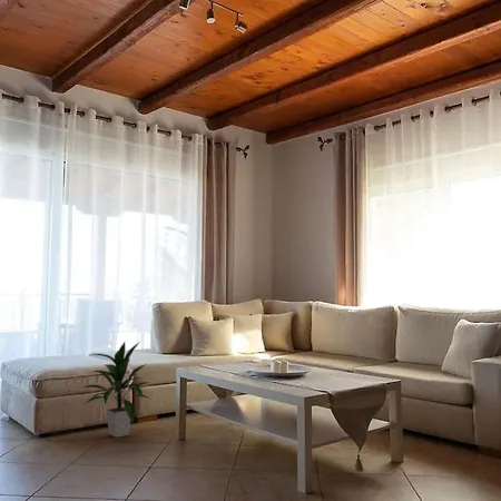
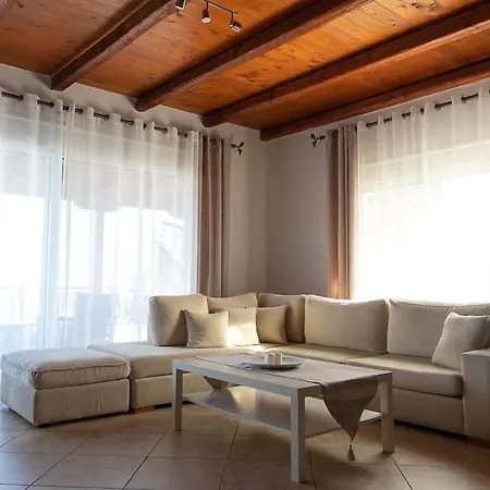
- indoor plant [79,341,153,439]
